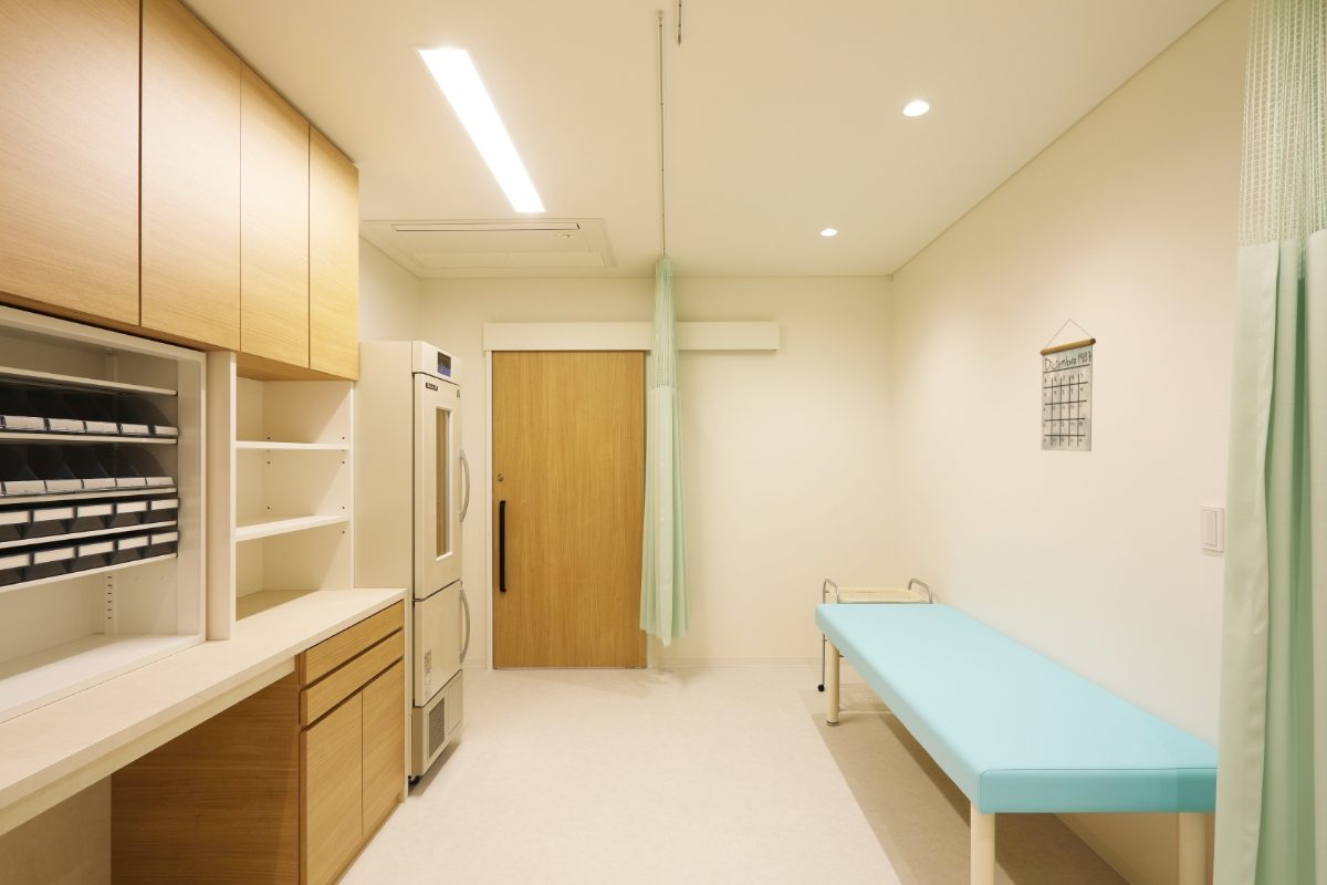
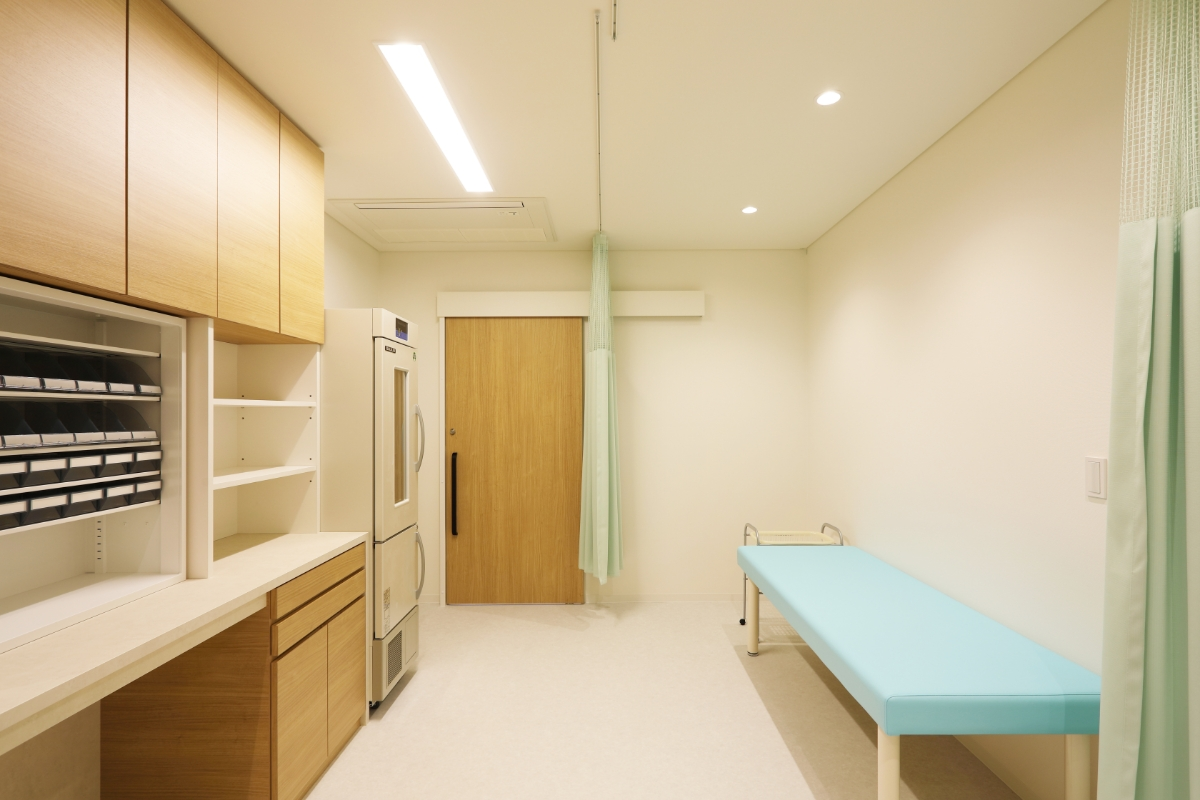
- calendar [1039,319,1097,452]
